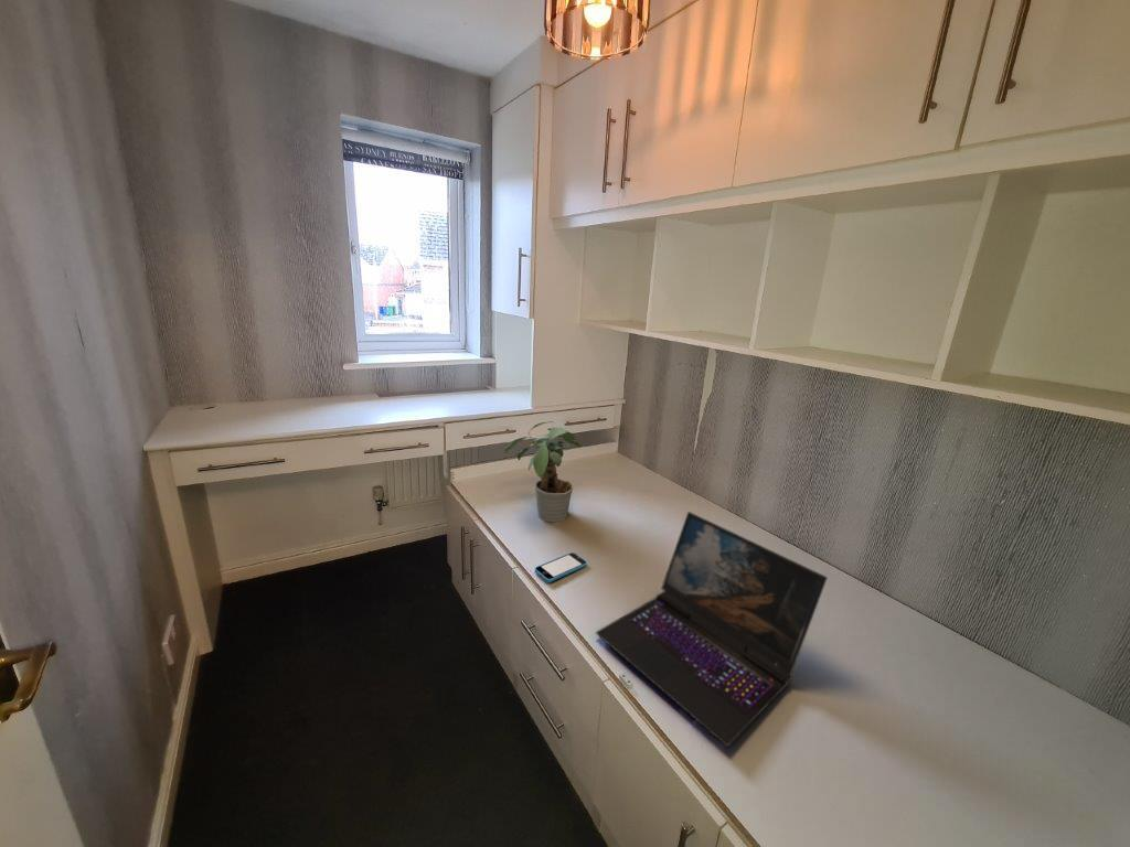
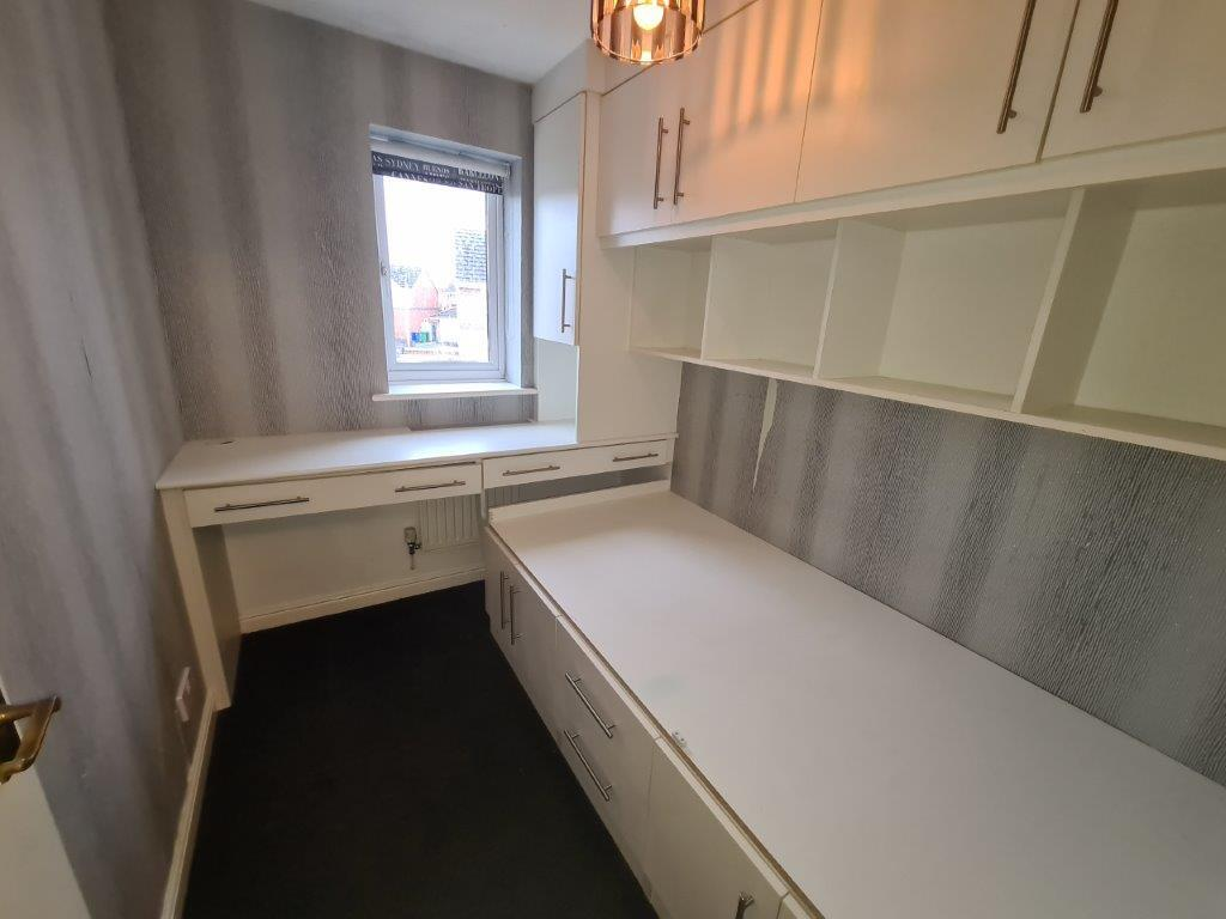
- smartphone [534,551,588,583]
- laptop [595,511,829,748]
- potted plant [503,420,582,523]
